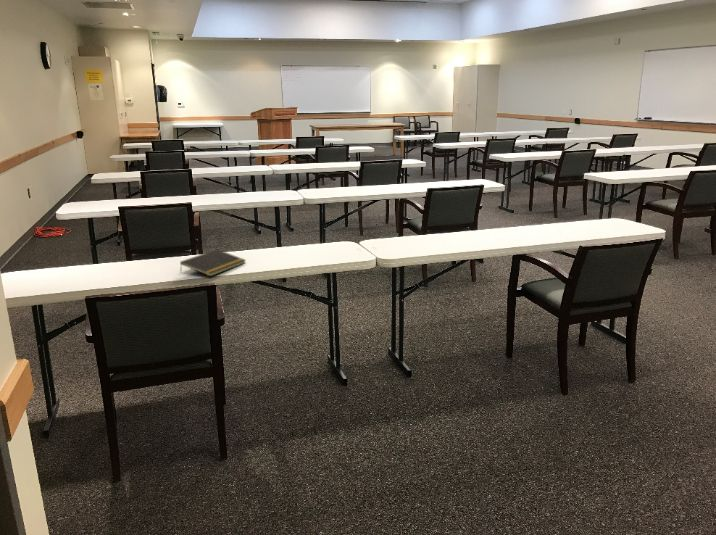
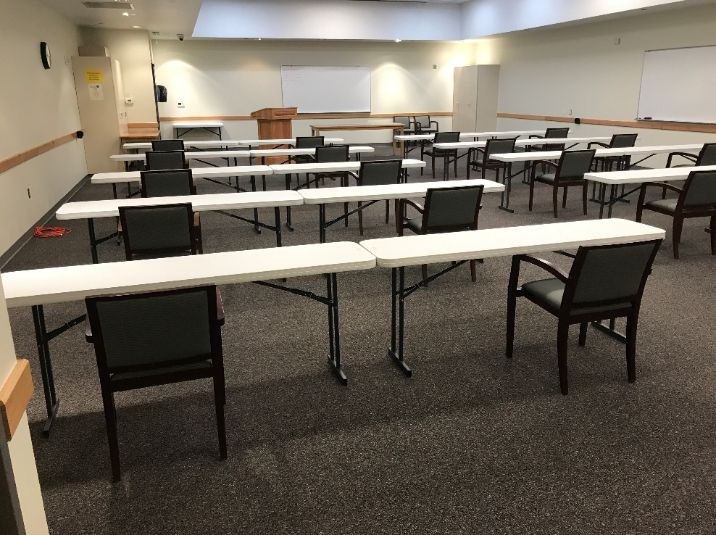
- notepad [179,248,247,277]
